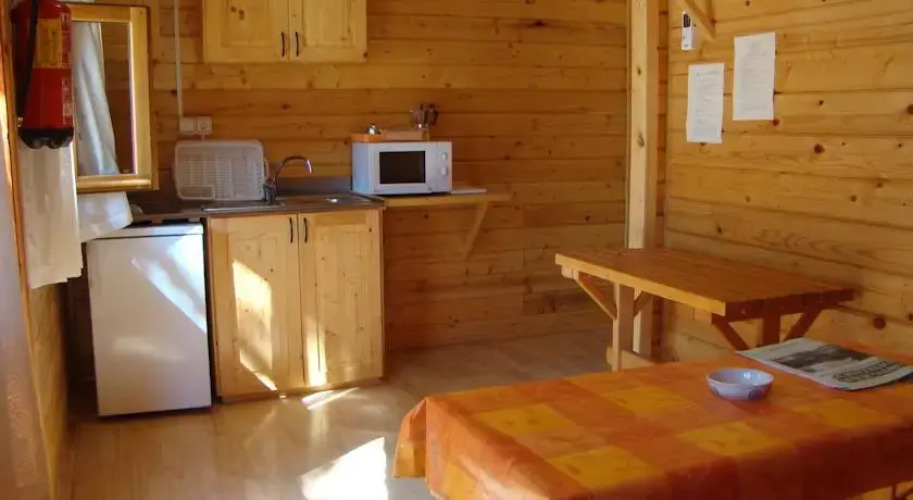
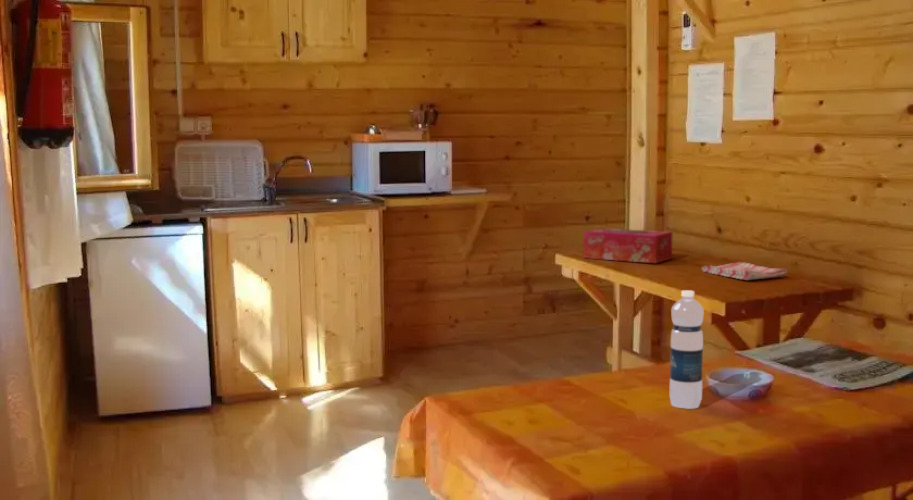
+ tissue box [583,227,674,264]
+ water bottle [669,289,705,410]
+ dish towel [701,261,788,281]
